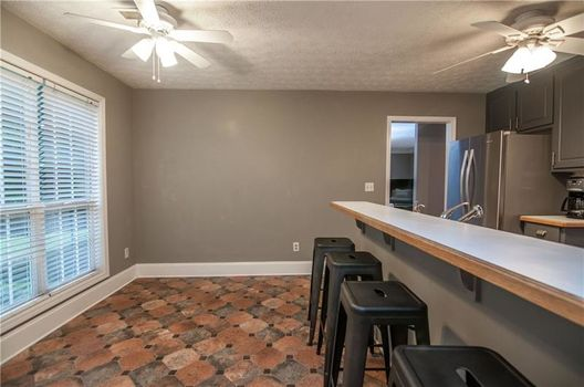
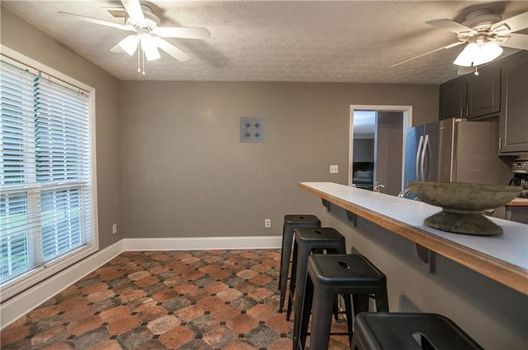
+ decorative bowl [406,180,524,236]
+ wall art [238,116,266,144]
